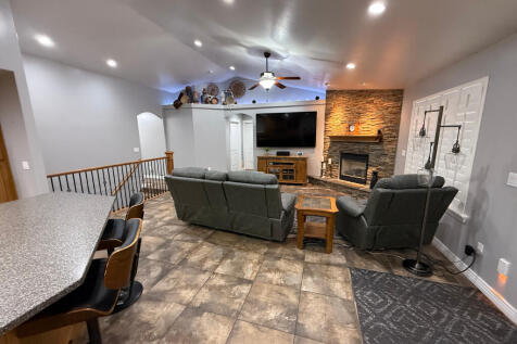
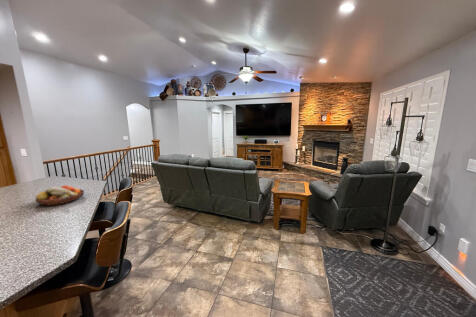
+ fruit bowl [34,184,85,207]
